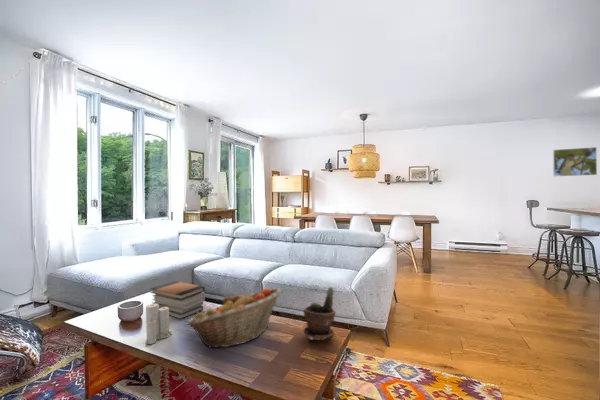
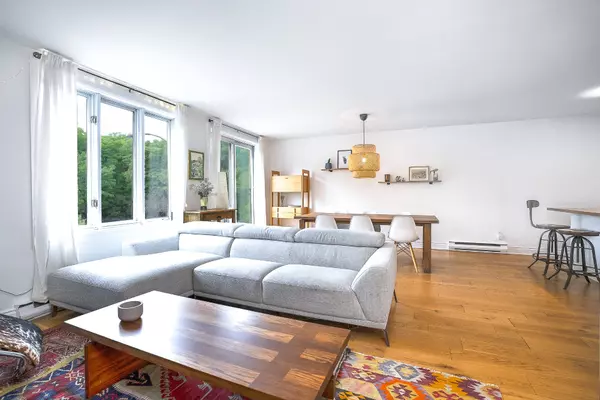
- fruit basket [185,287,283,349]
- candle [144,303,173,345]
- book stack [149,280,206,320]
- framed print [552,146,598,177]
- potted plant [303,286,337,341]
